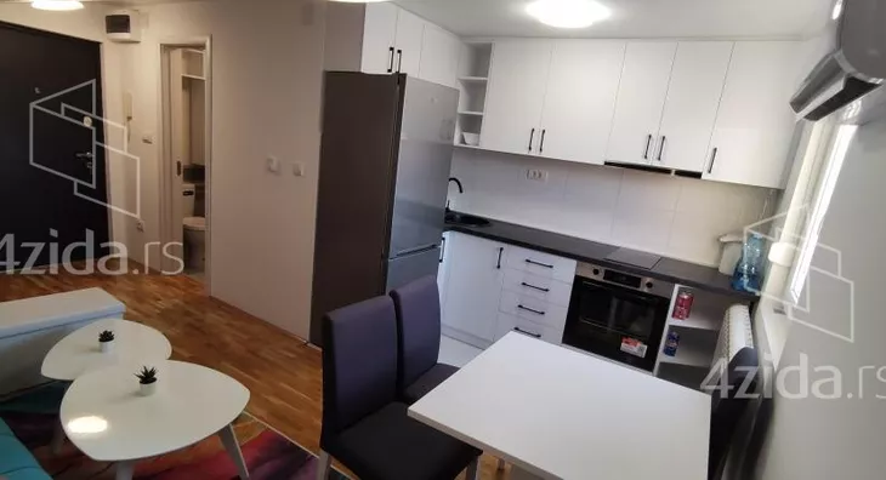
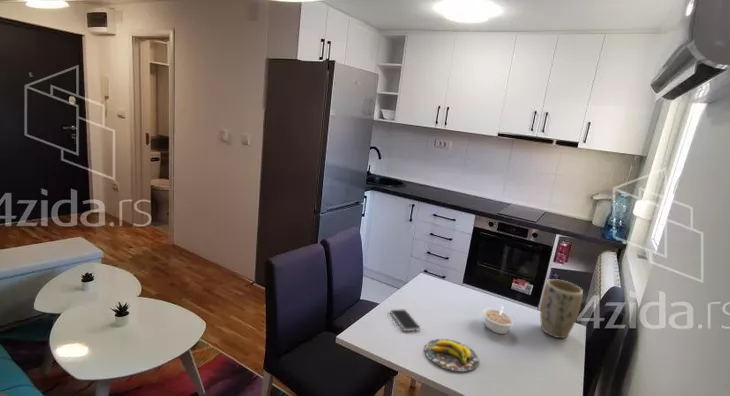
+ plant pot [539,278,584,339]
+ smartphone [389,309,422,332]
+ legume [481,305,516,335]
+ banana [424,338,480,373]
